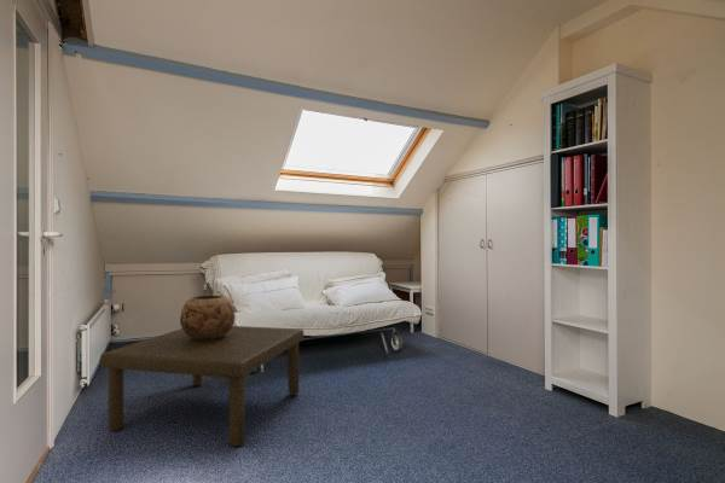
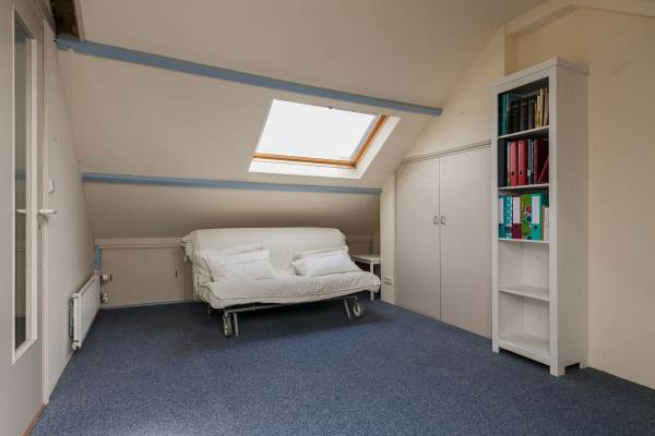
- coffee table [99,325,304,448]
- decorative bowl [179,293,237,341]
